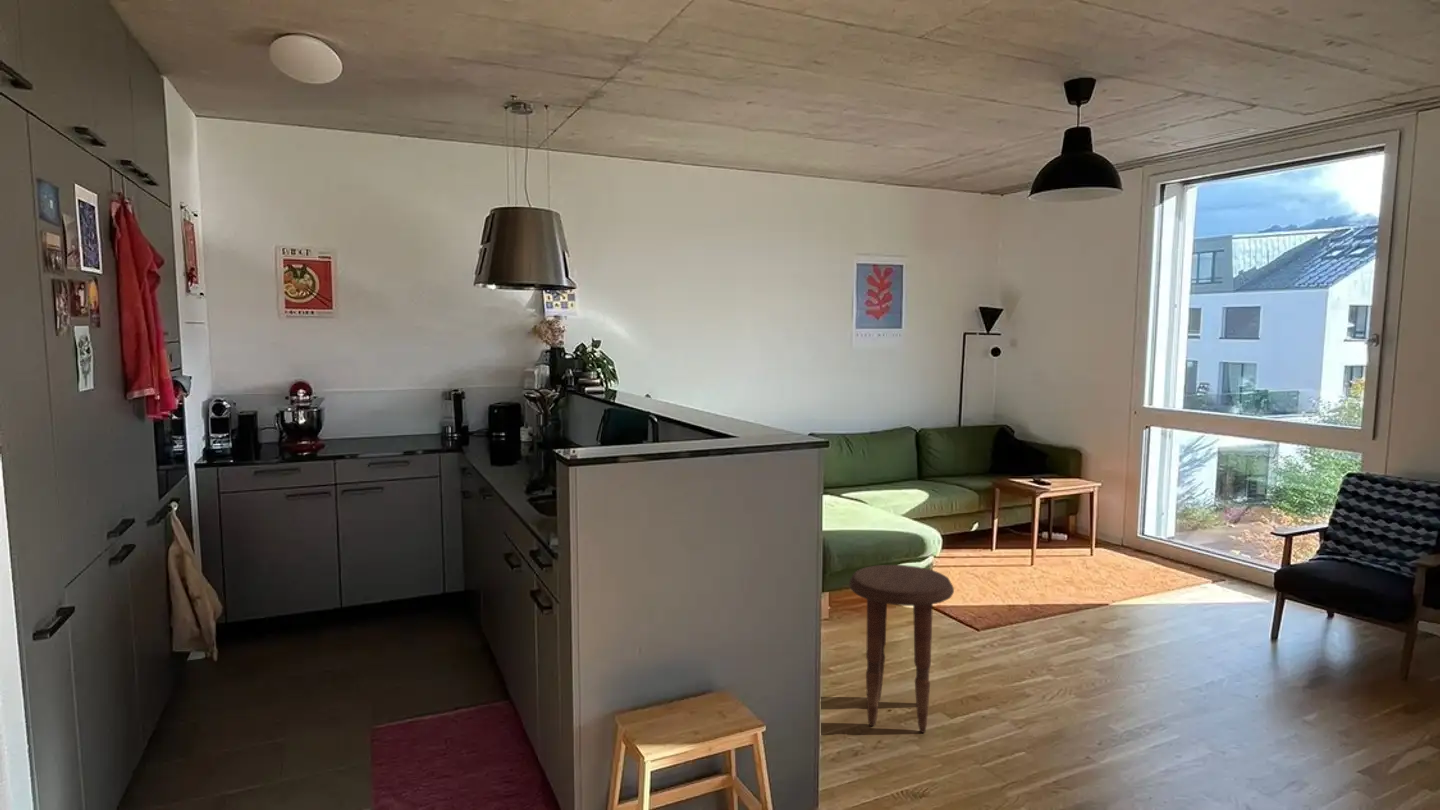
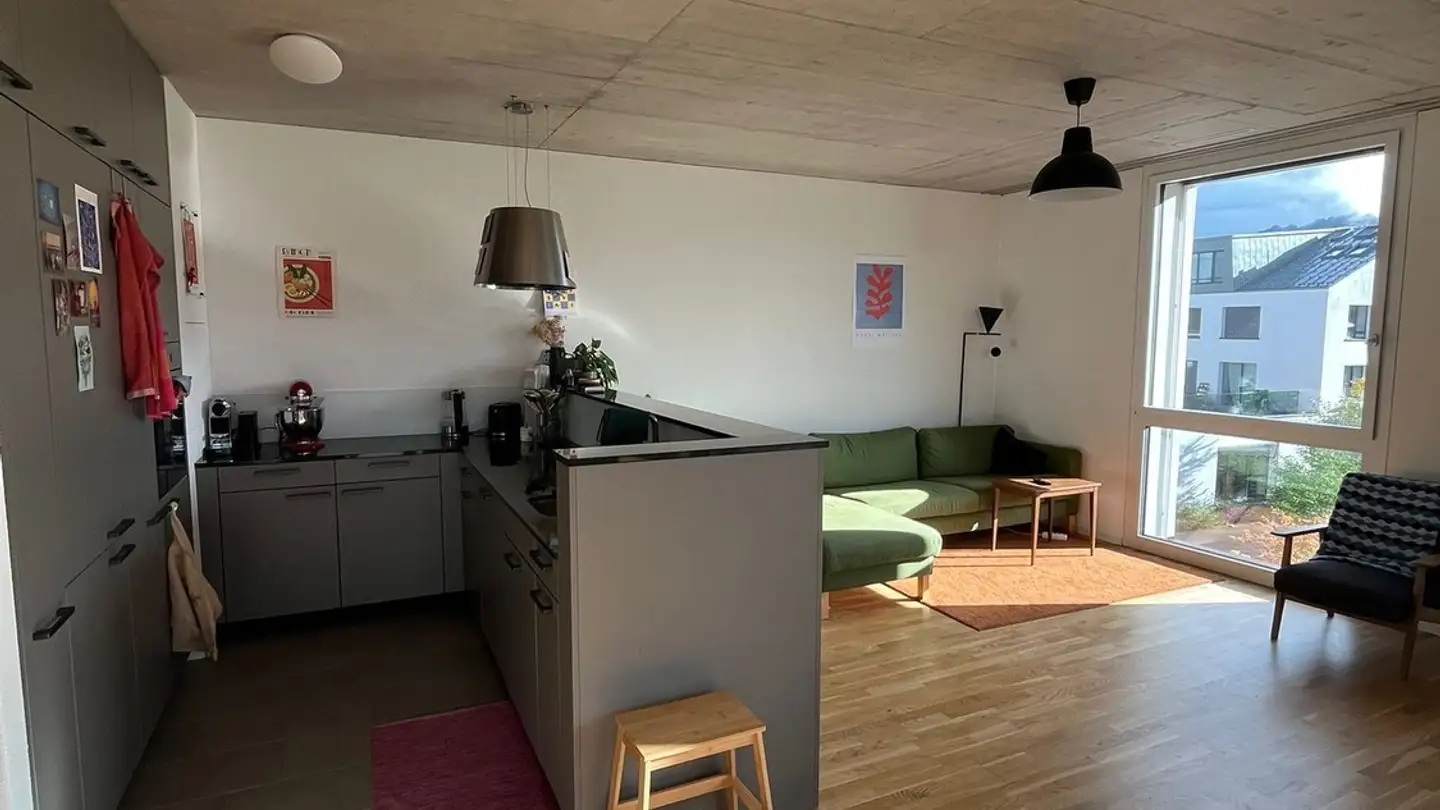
- side table [848,564,955,734]
